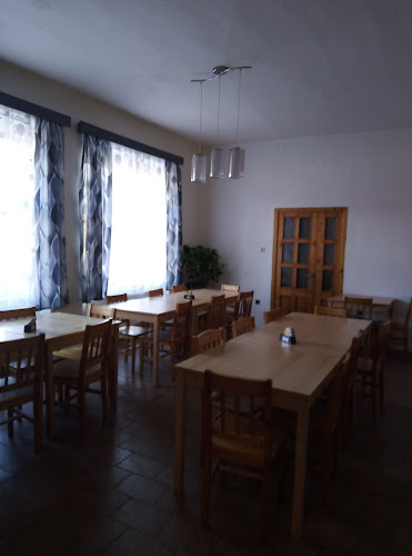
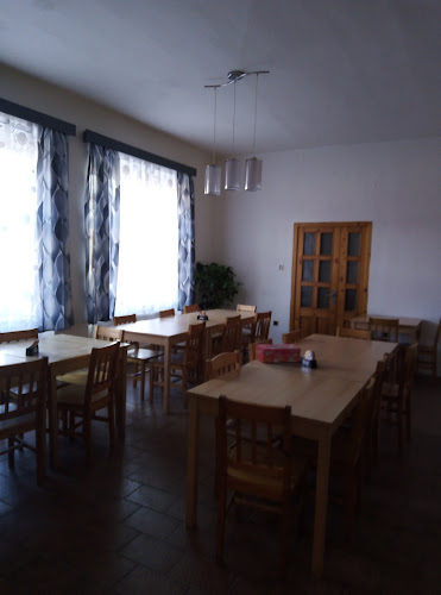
+ tissue box [254,343,302,364]
